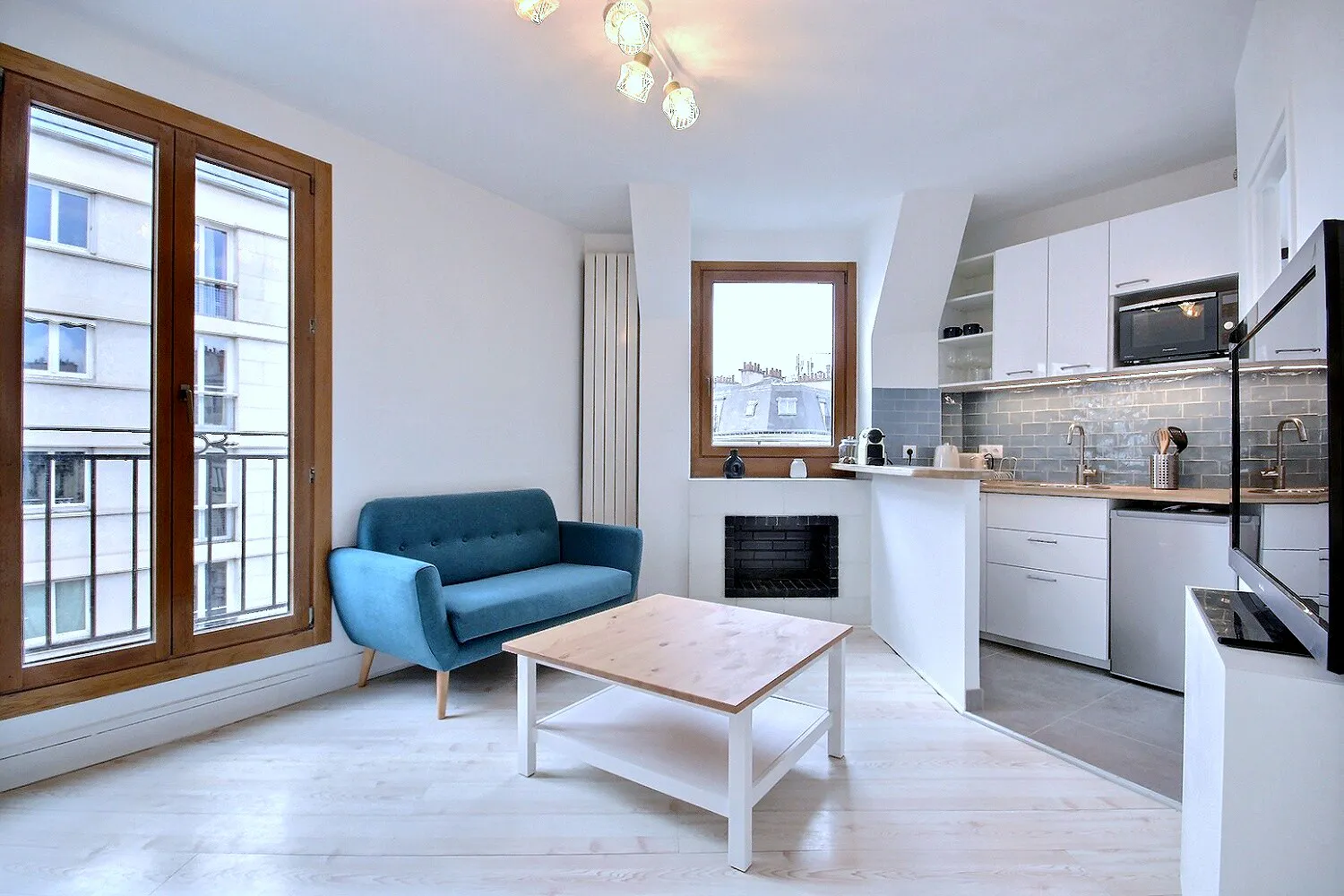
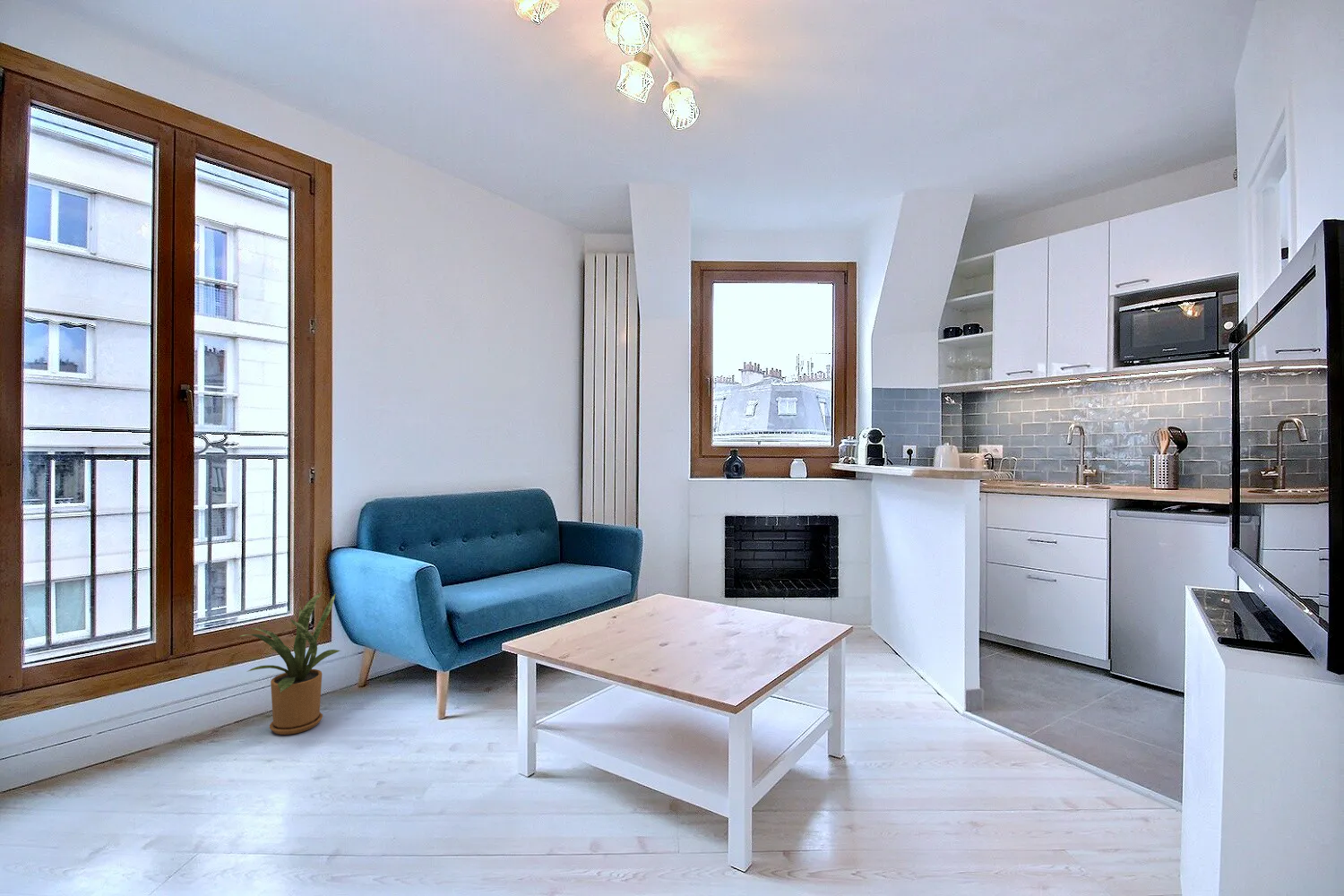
+ house plant [238,591,340,736]
